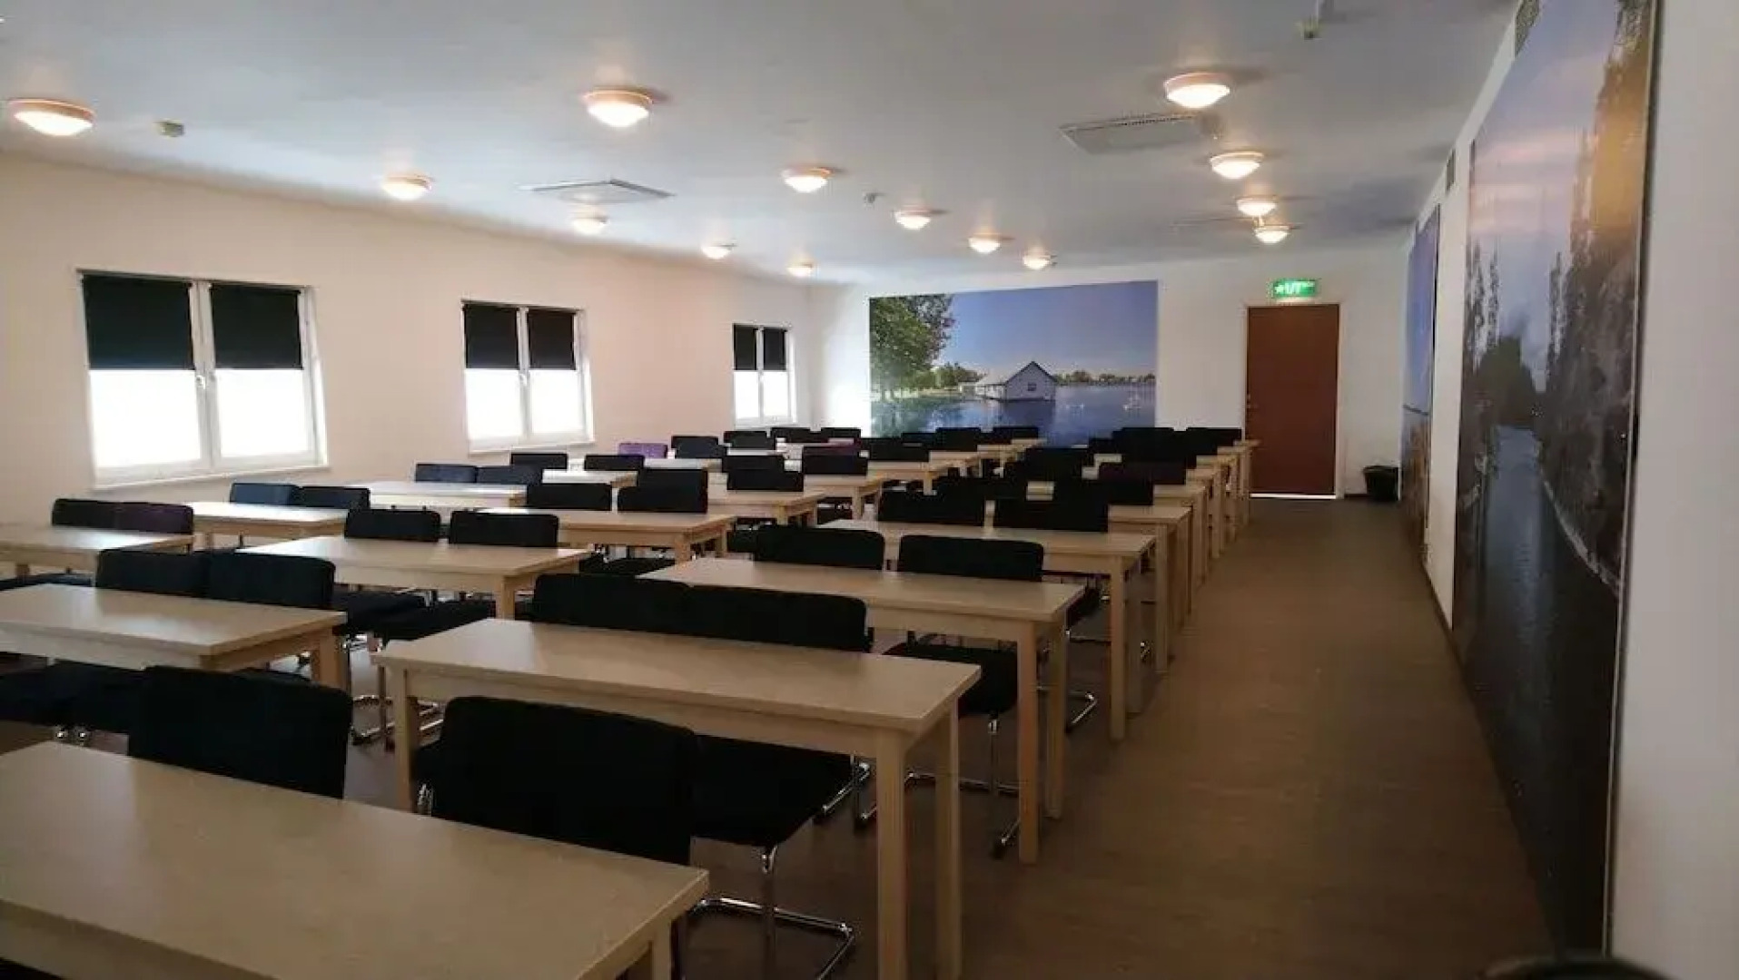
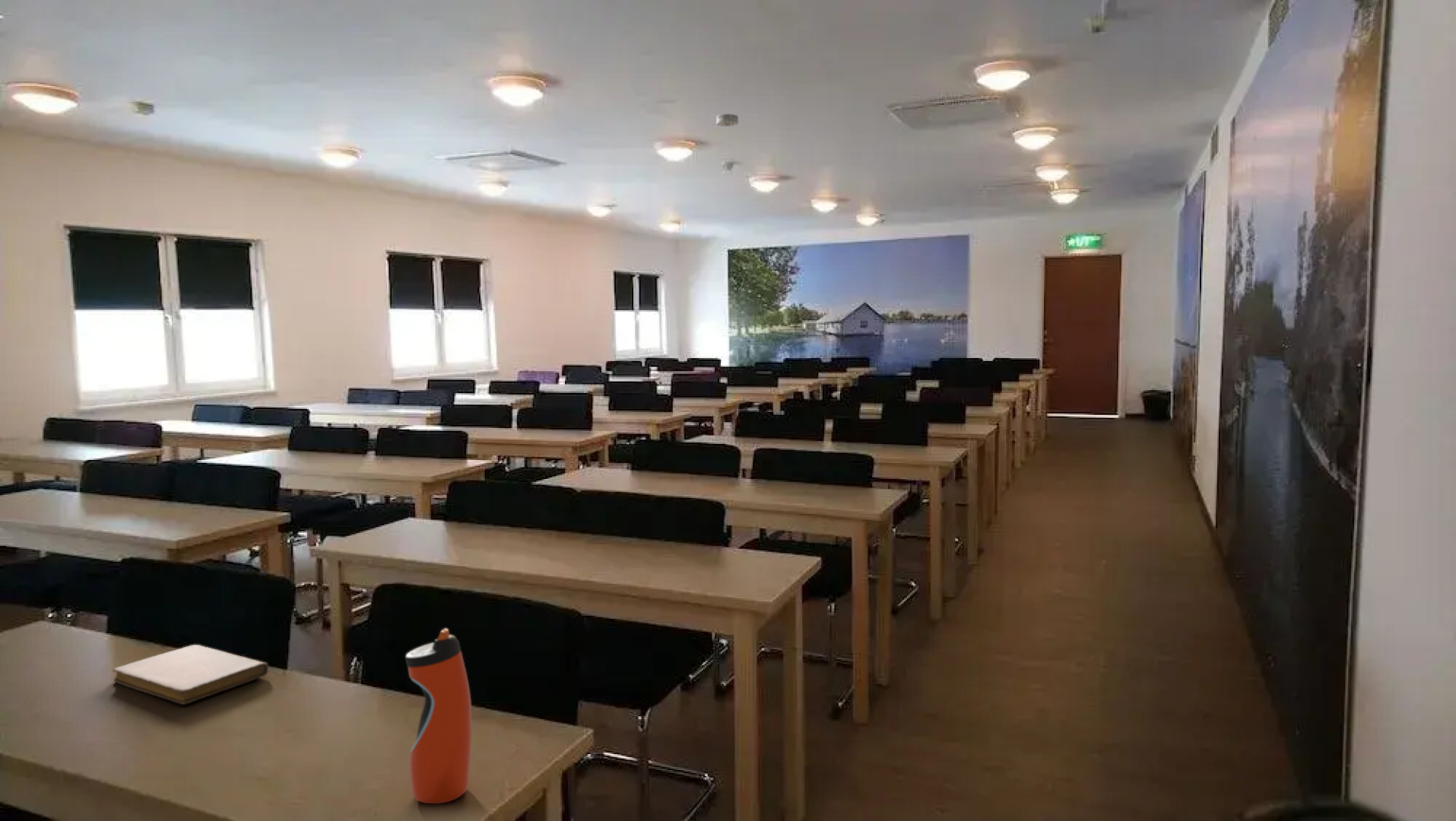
+ notebook [112,644,269,705]
+ water bottle [404,628,472,804]
+ smoke detector [715,113,739,127]
